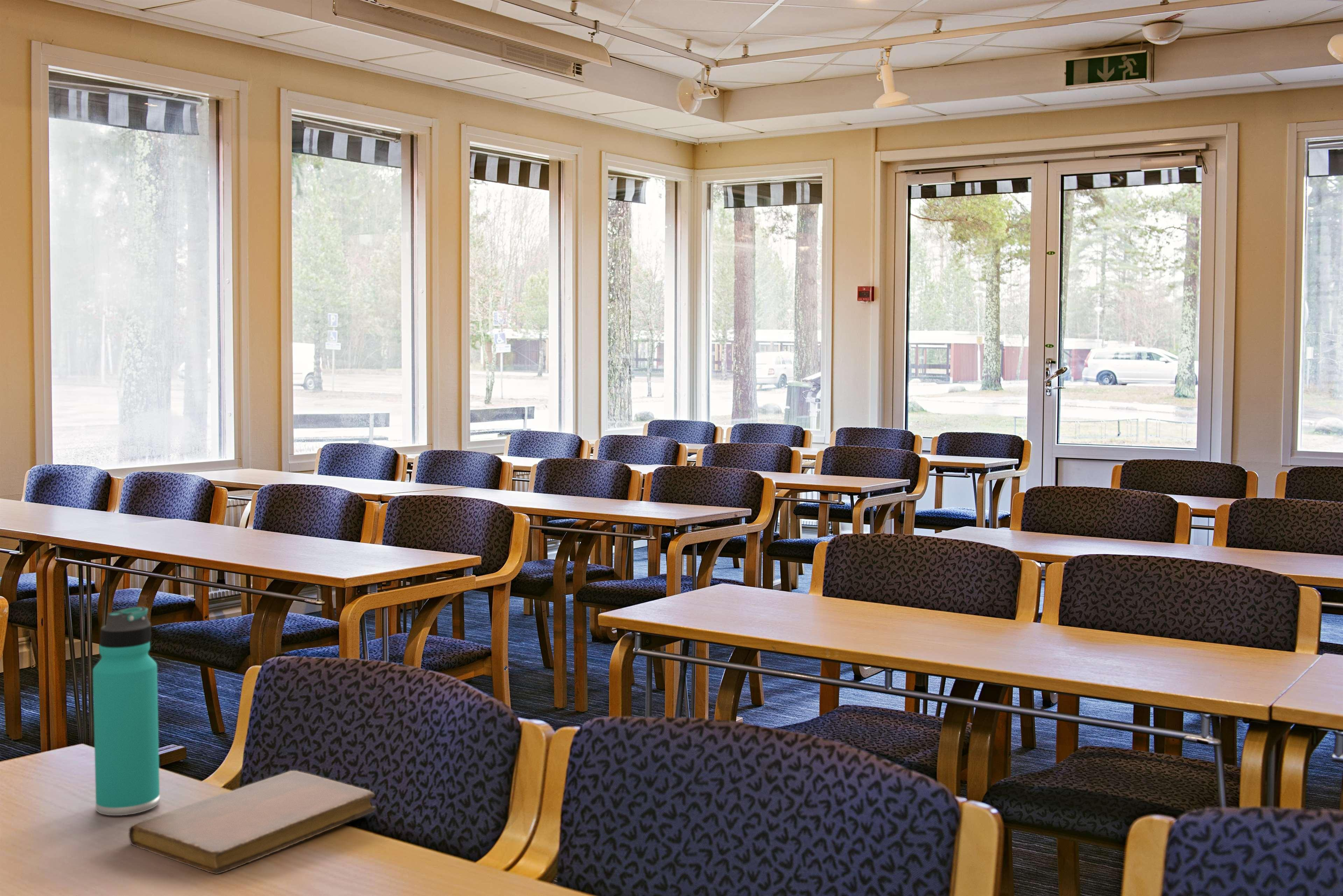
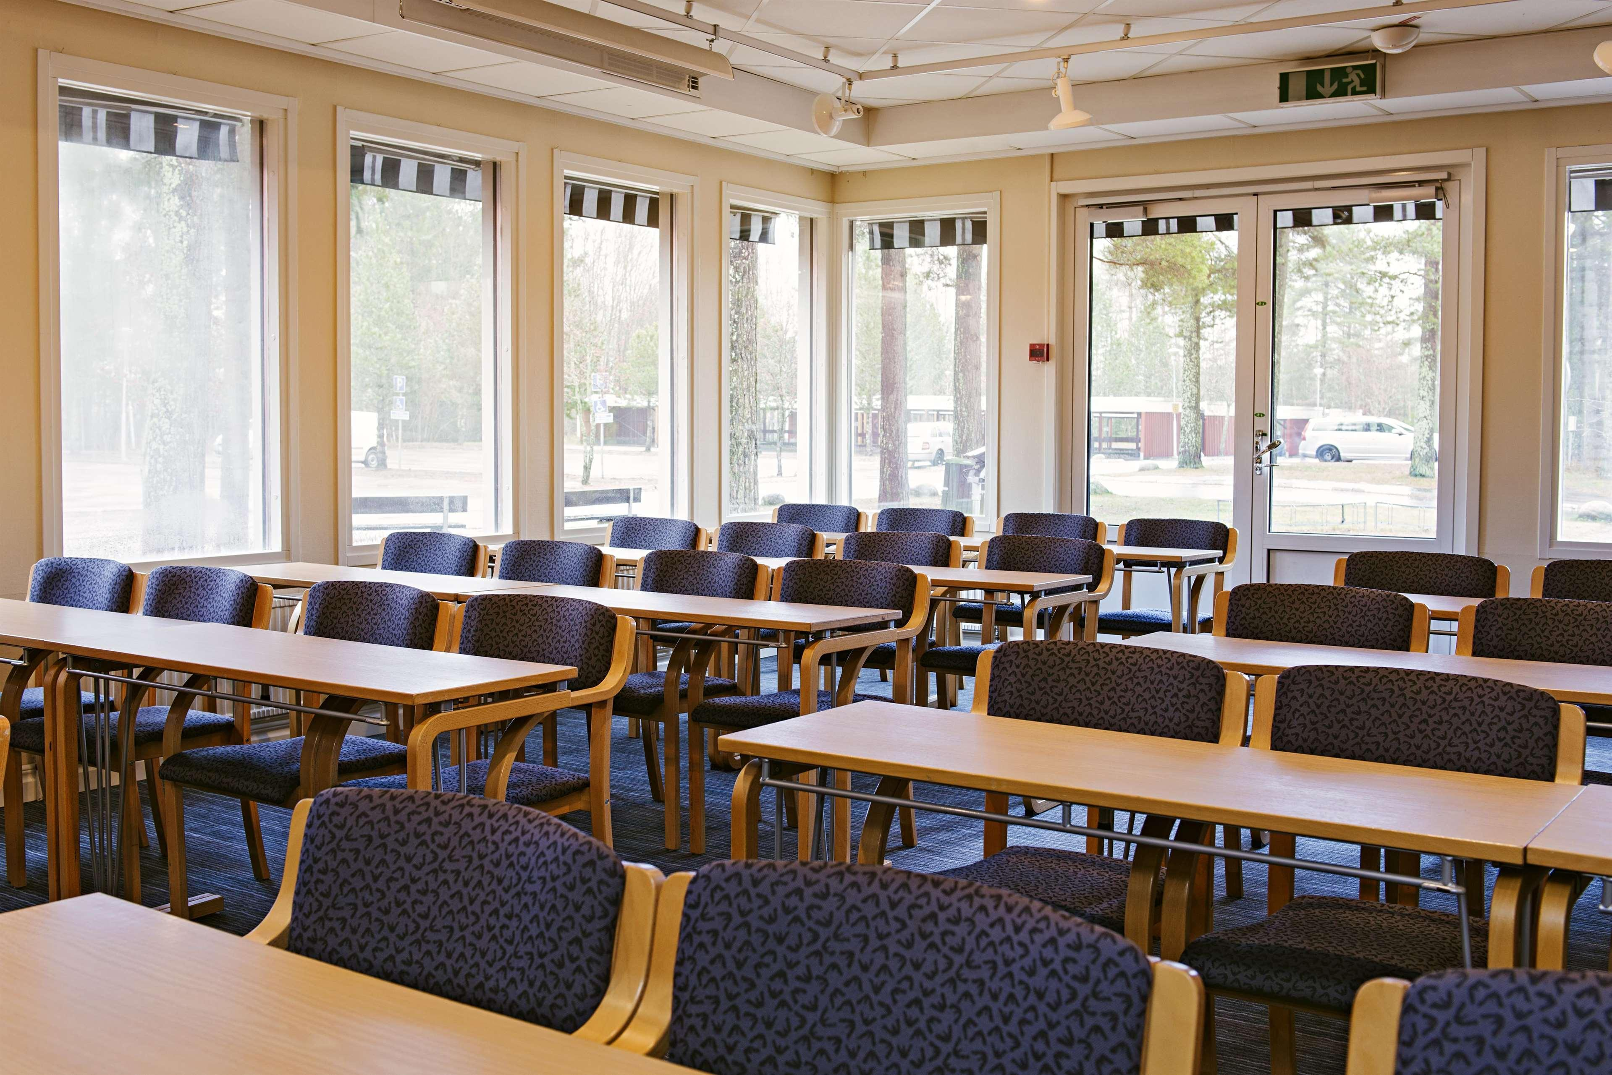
- thermos bottle [92,606,160,816]
- notebook [128,770,376,874]
